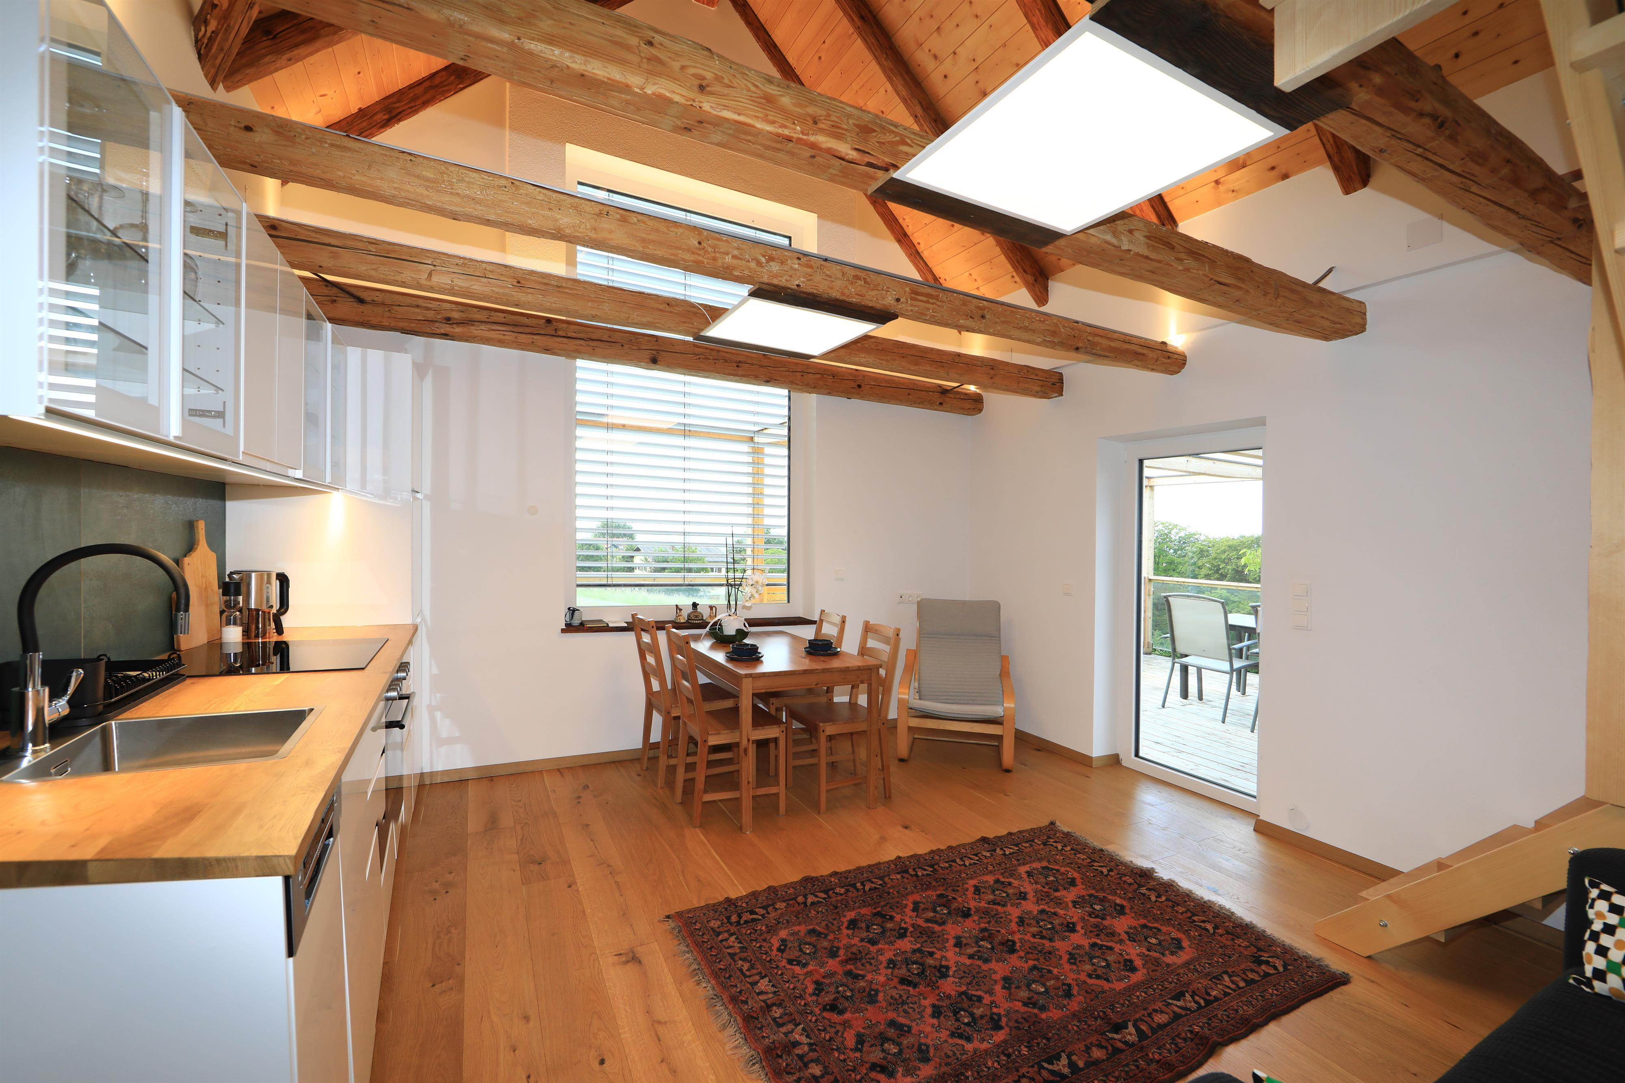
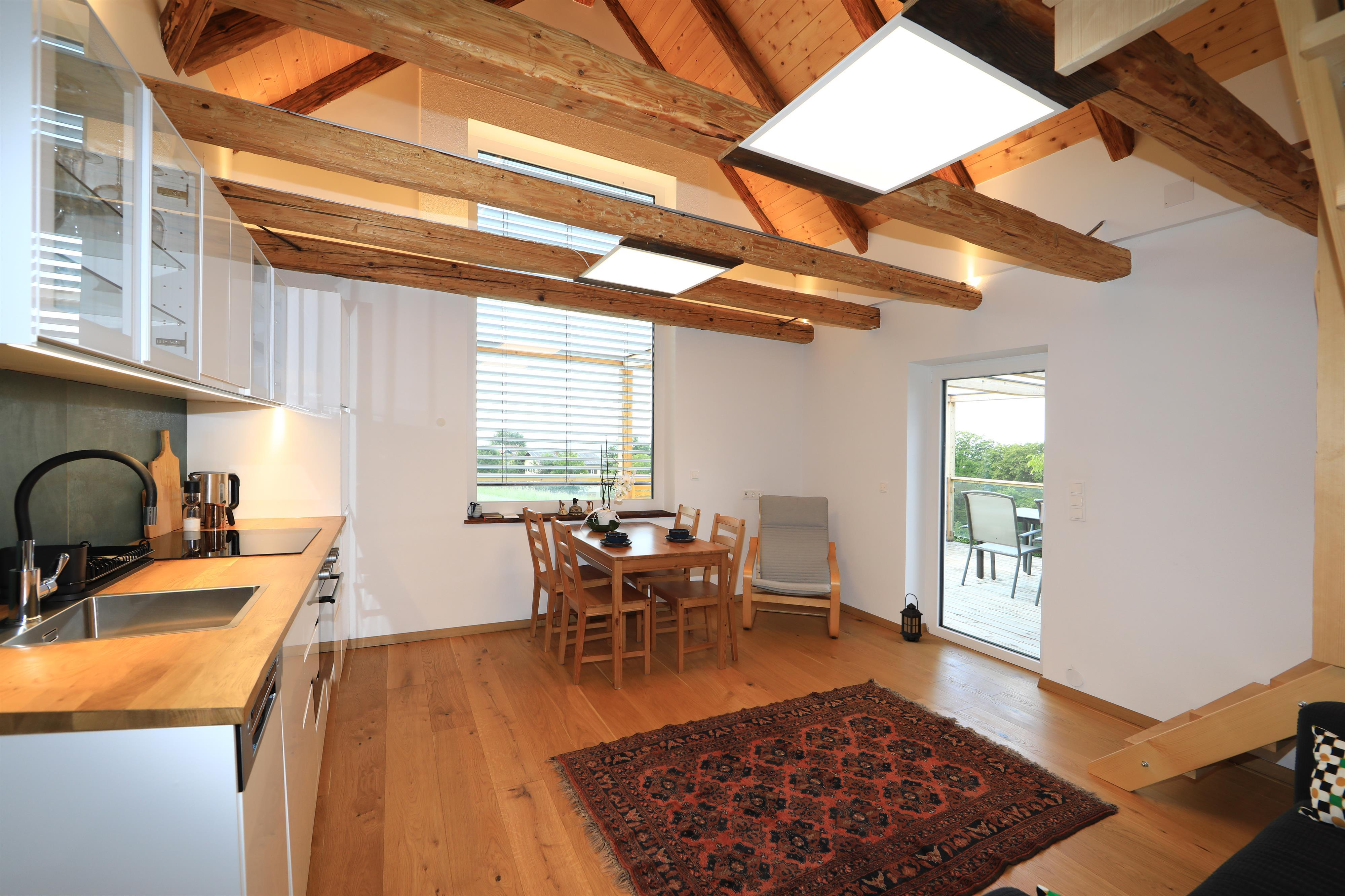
+ lantern [899,593,923,642]
